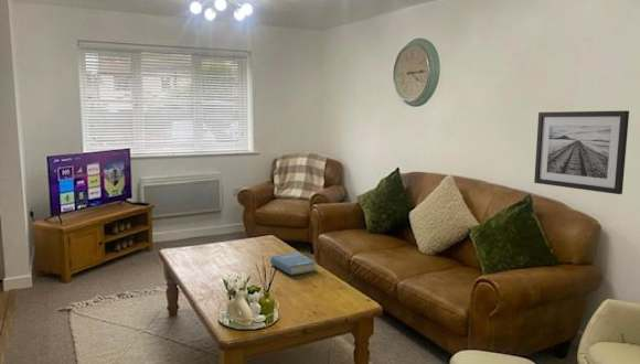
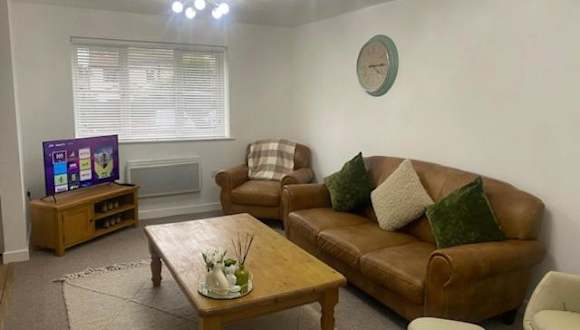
- hardback book [269,251,318,277]
- wall art [533,109,630,195]
